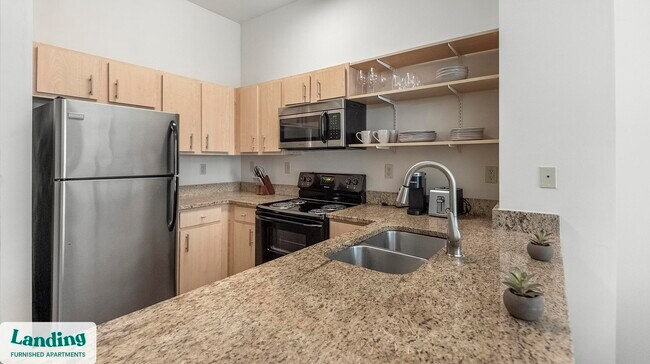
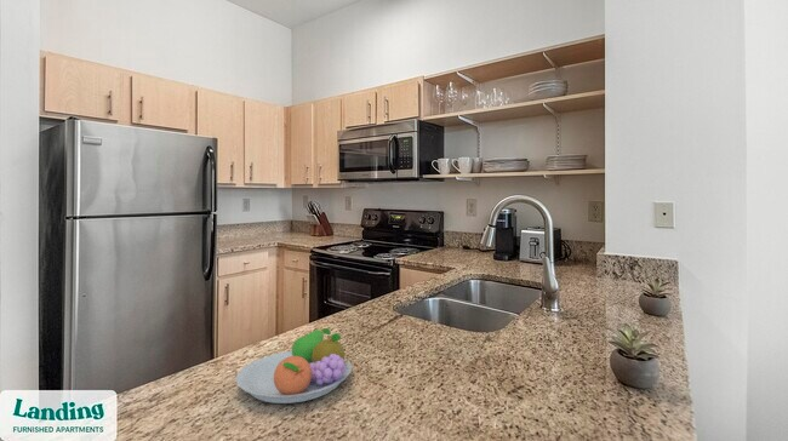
+ fruit bowl [234,327,353,405]
